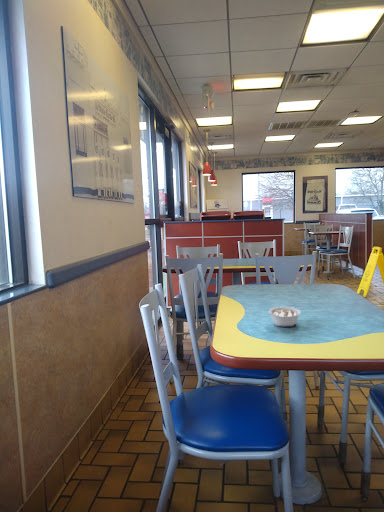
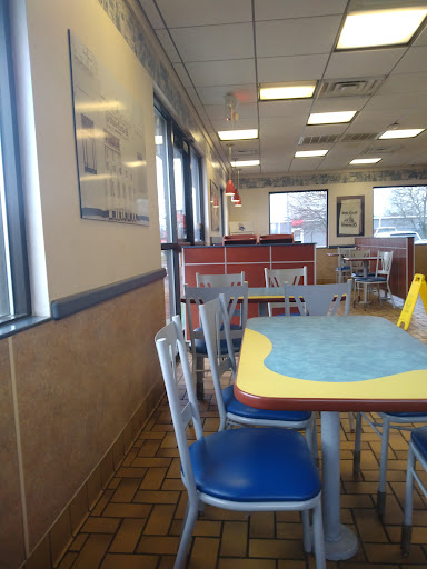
- legume [267,306,302,328]
